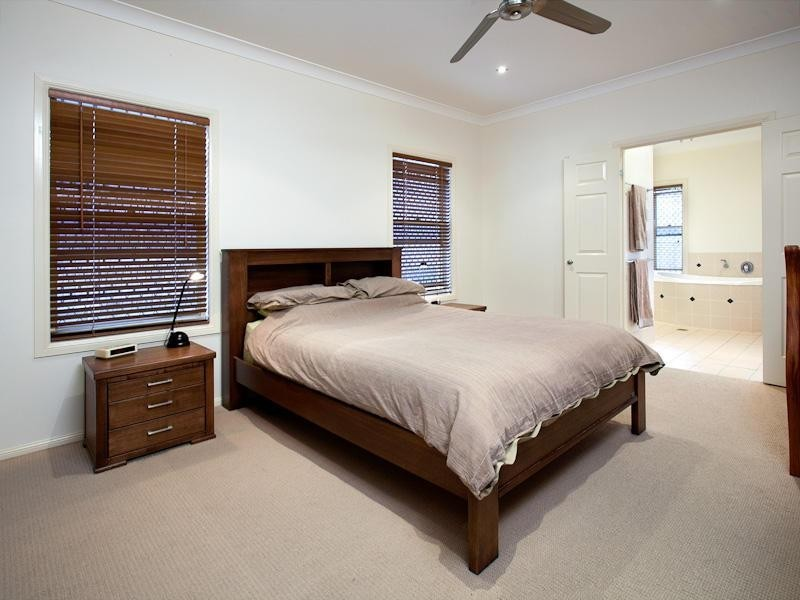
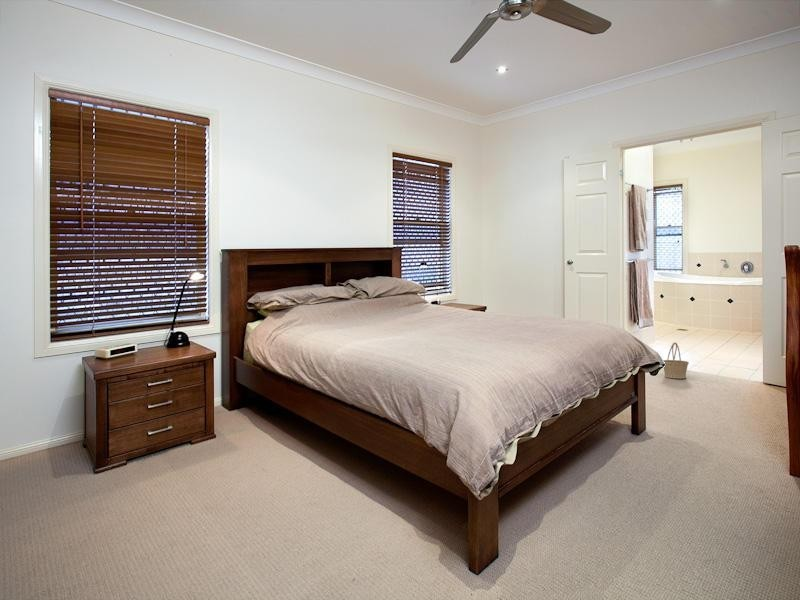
+ basket [662,341,690,379]
